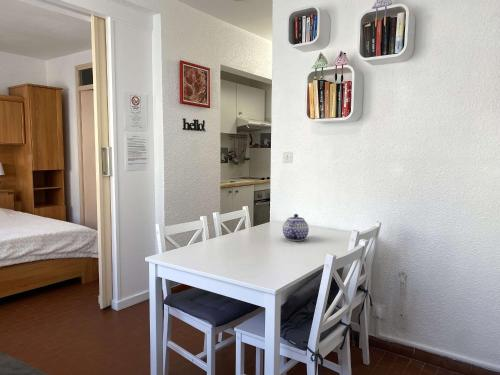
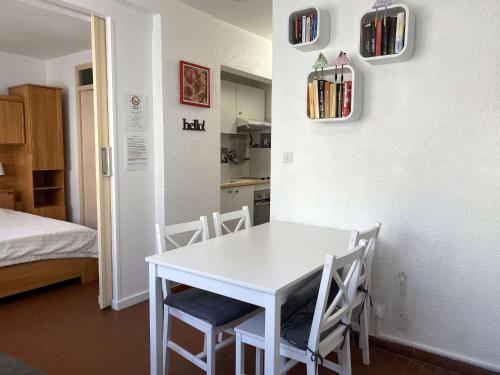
- teapot [282,213,310,242]
